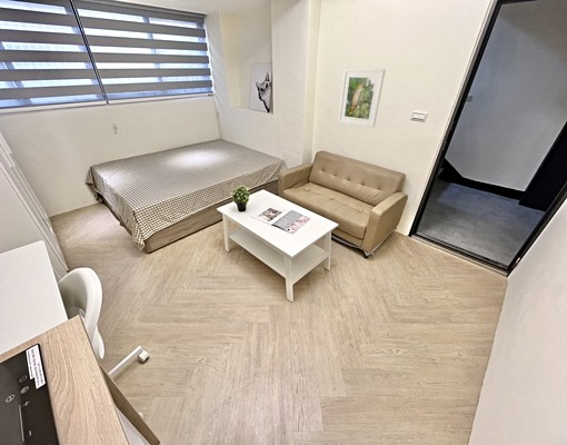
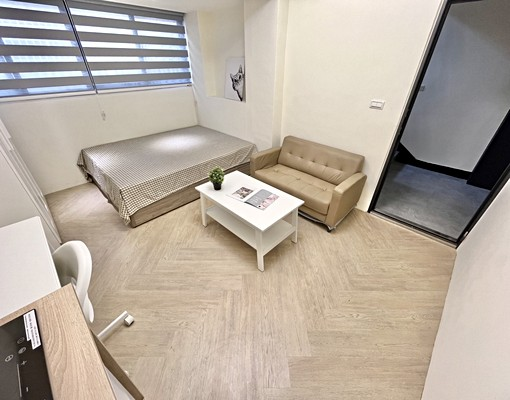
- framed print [337,68,387,129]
